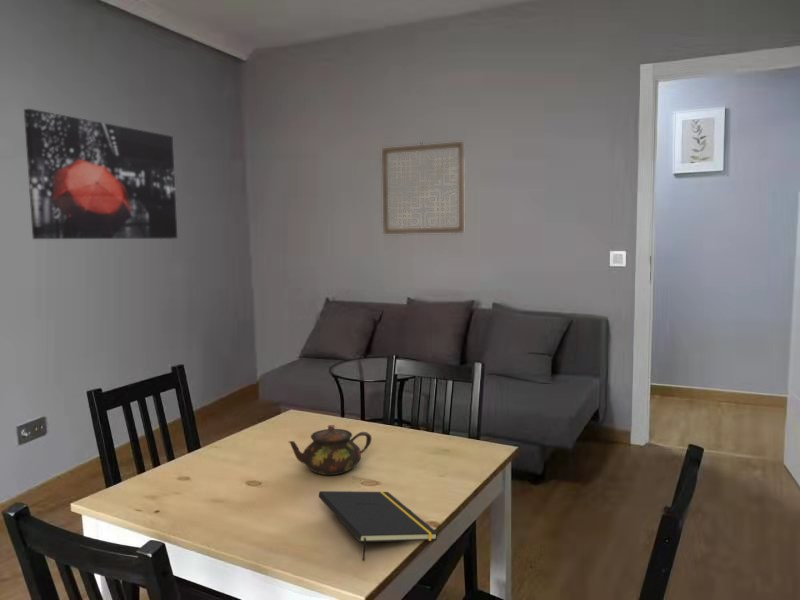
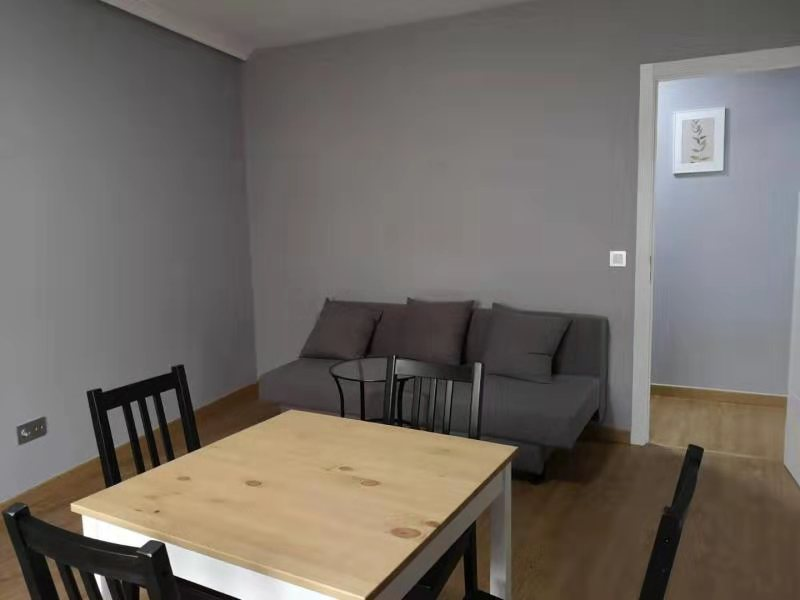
- notepad [318,490,439,561]
- teapot [288,424,373,476]
- wall art [381,141,465,235]
- wall art [23,108,178,240]
